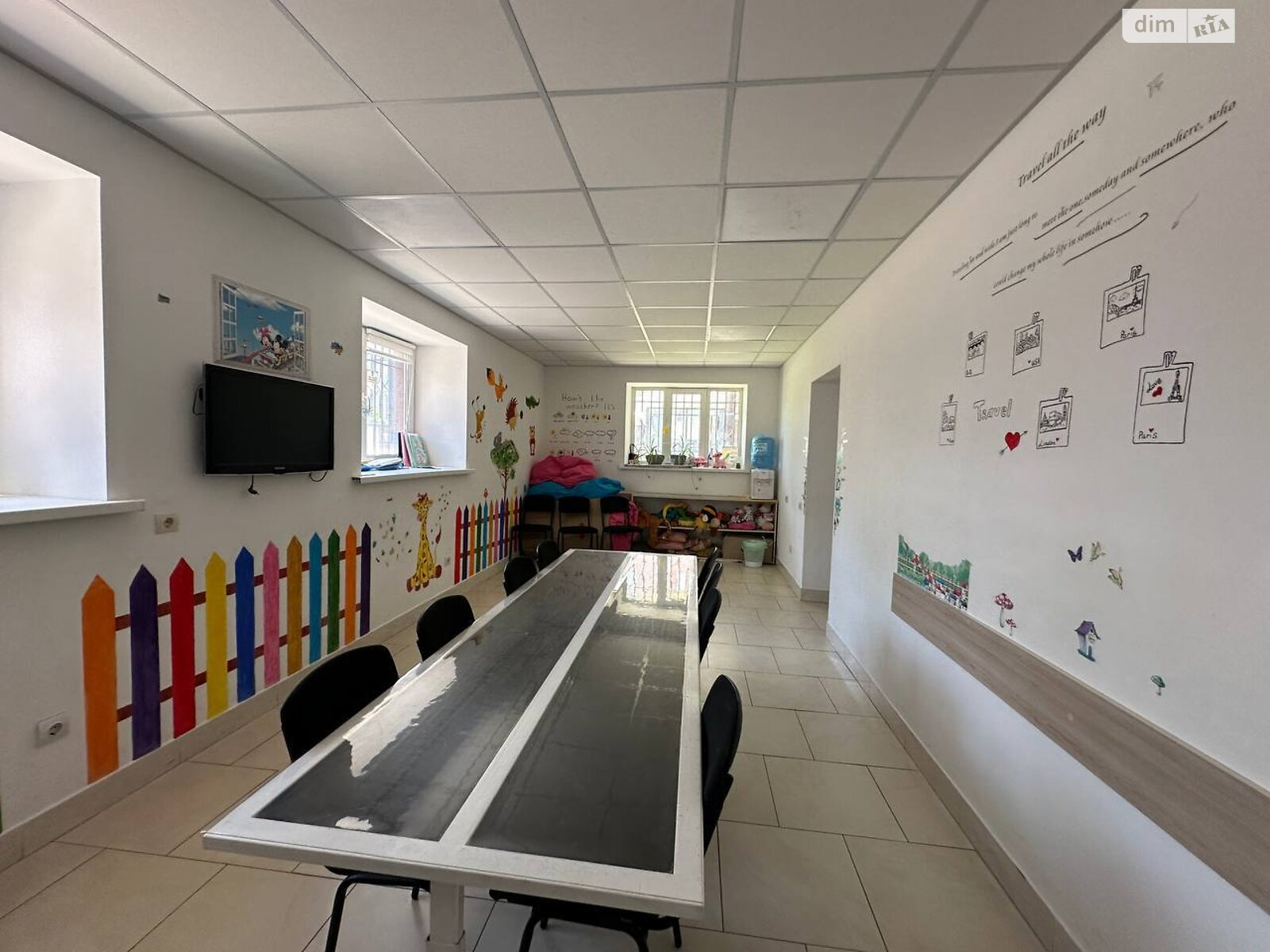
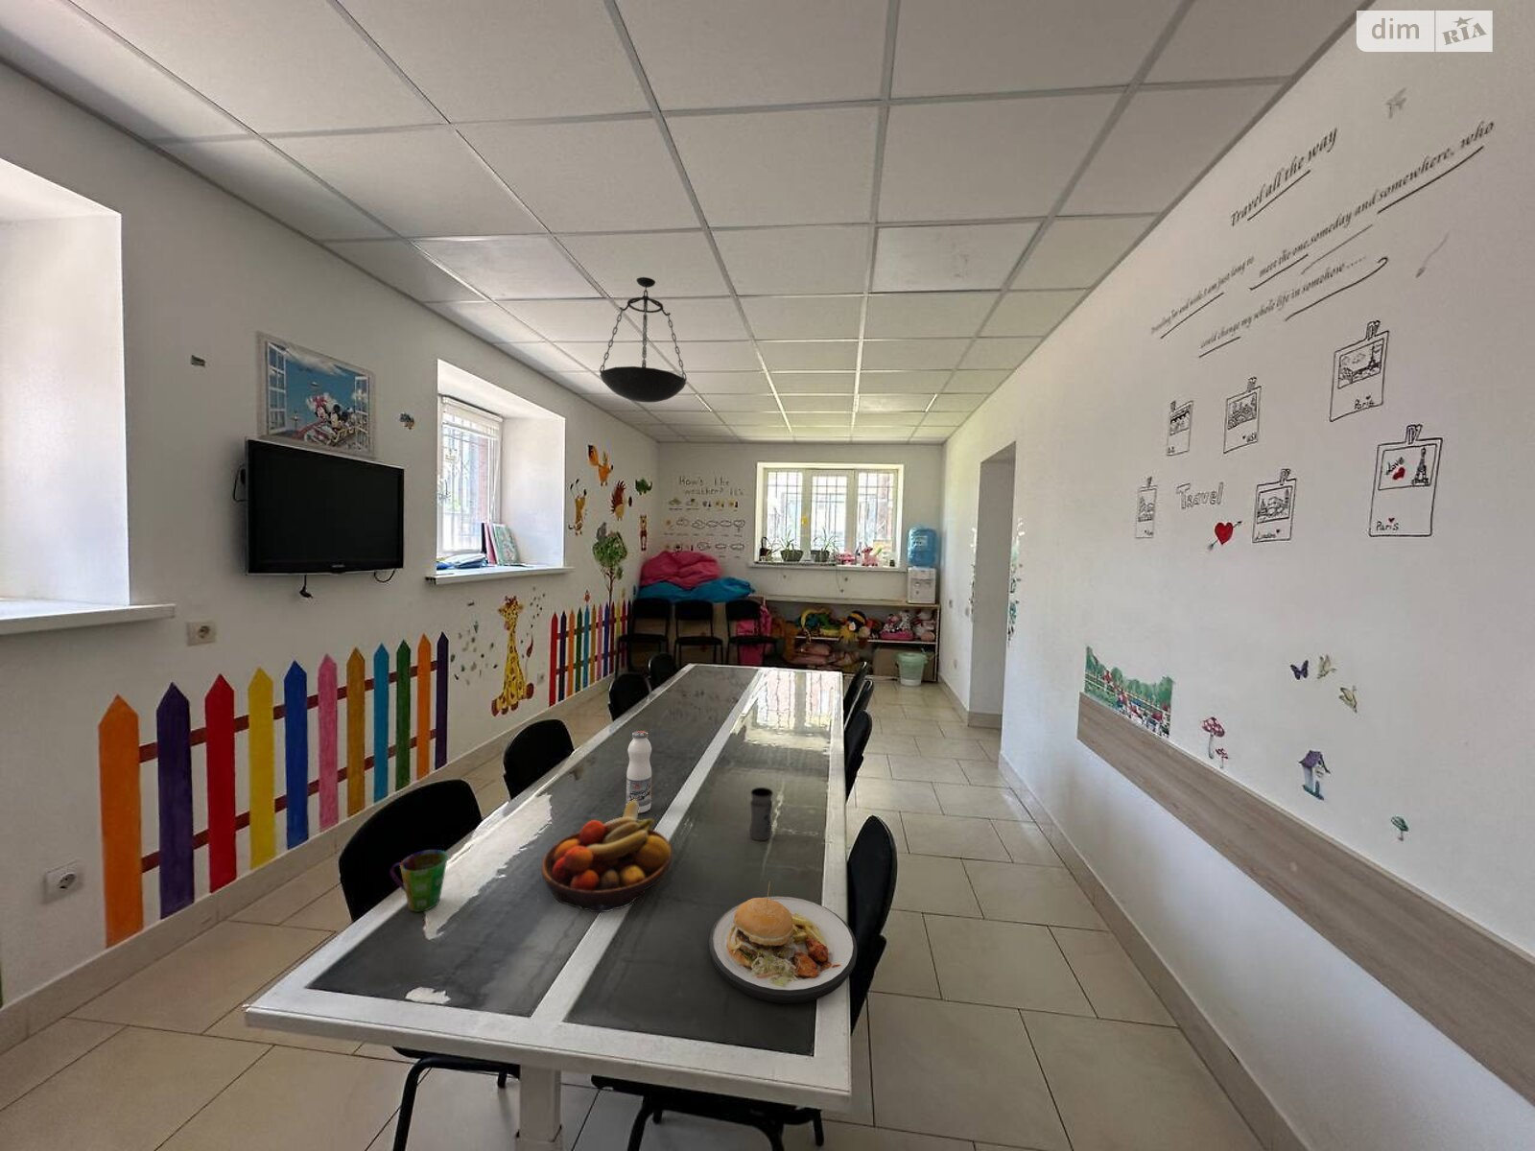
+ fruit juice [626,730,653,815]
+ cup [388,849,448,913]
+ fruit bowl [540,799,672,914]
+ jar [748,787,775,841]
+ pendant lamp [598,276,688,404]
+ plate [708,881,858,1005]
